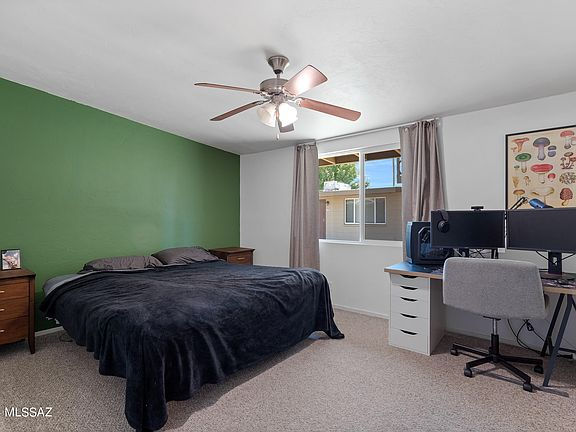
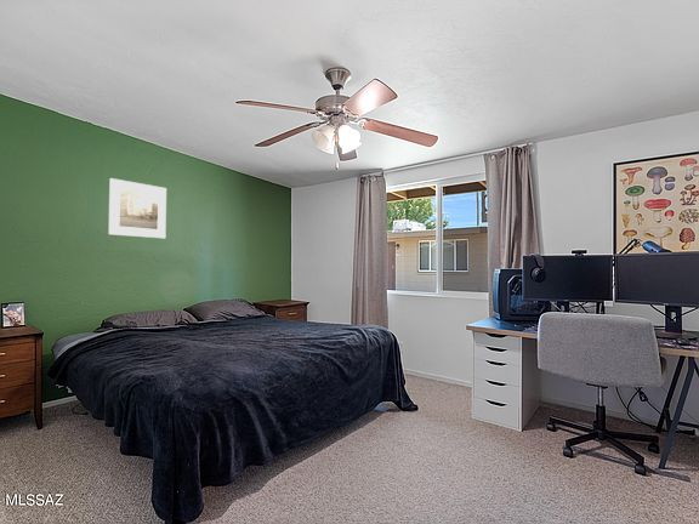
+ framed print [108,177,167,239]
